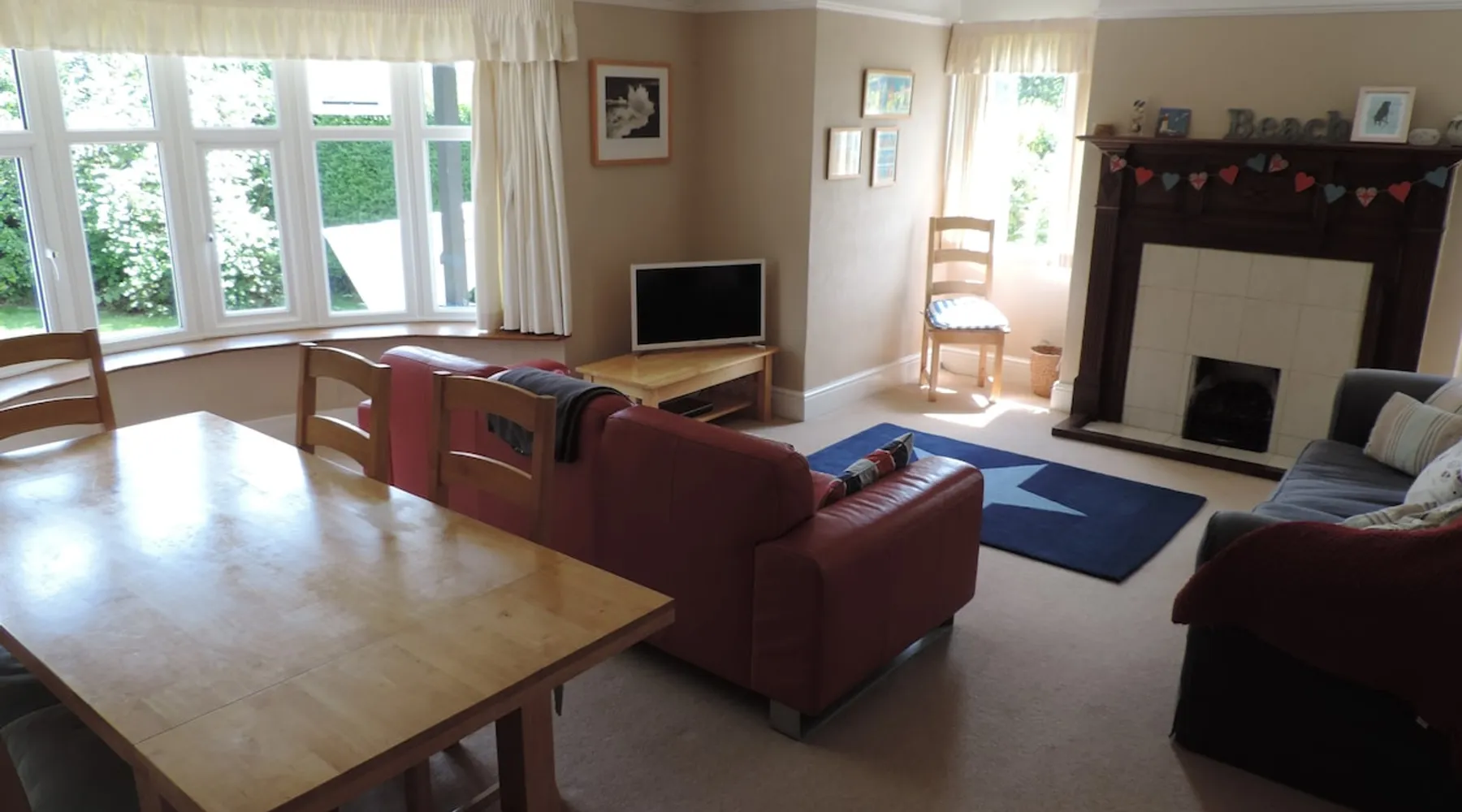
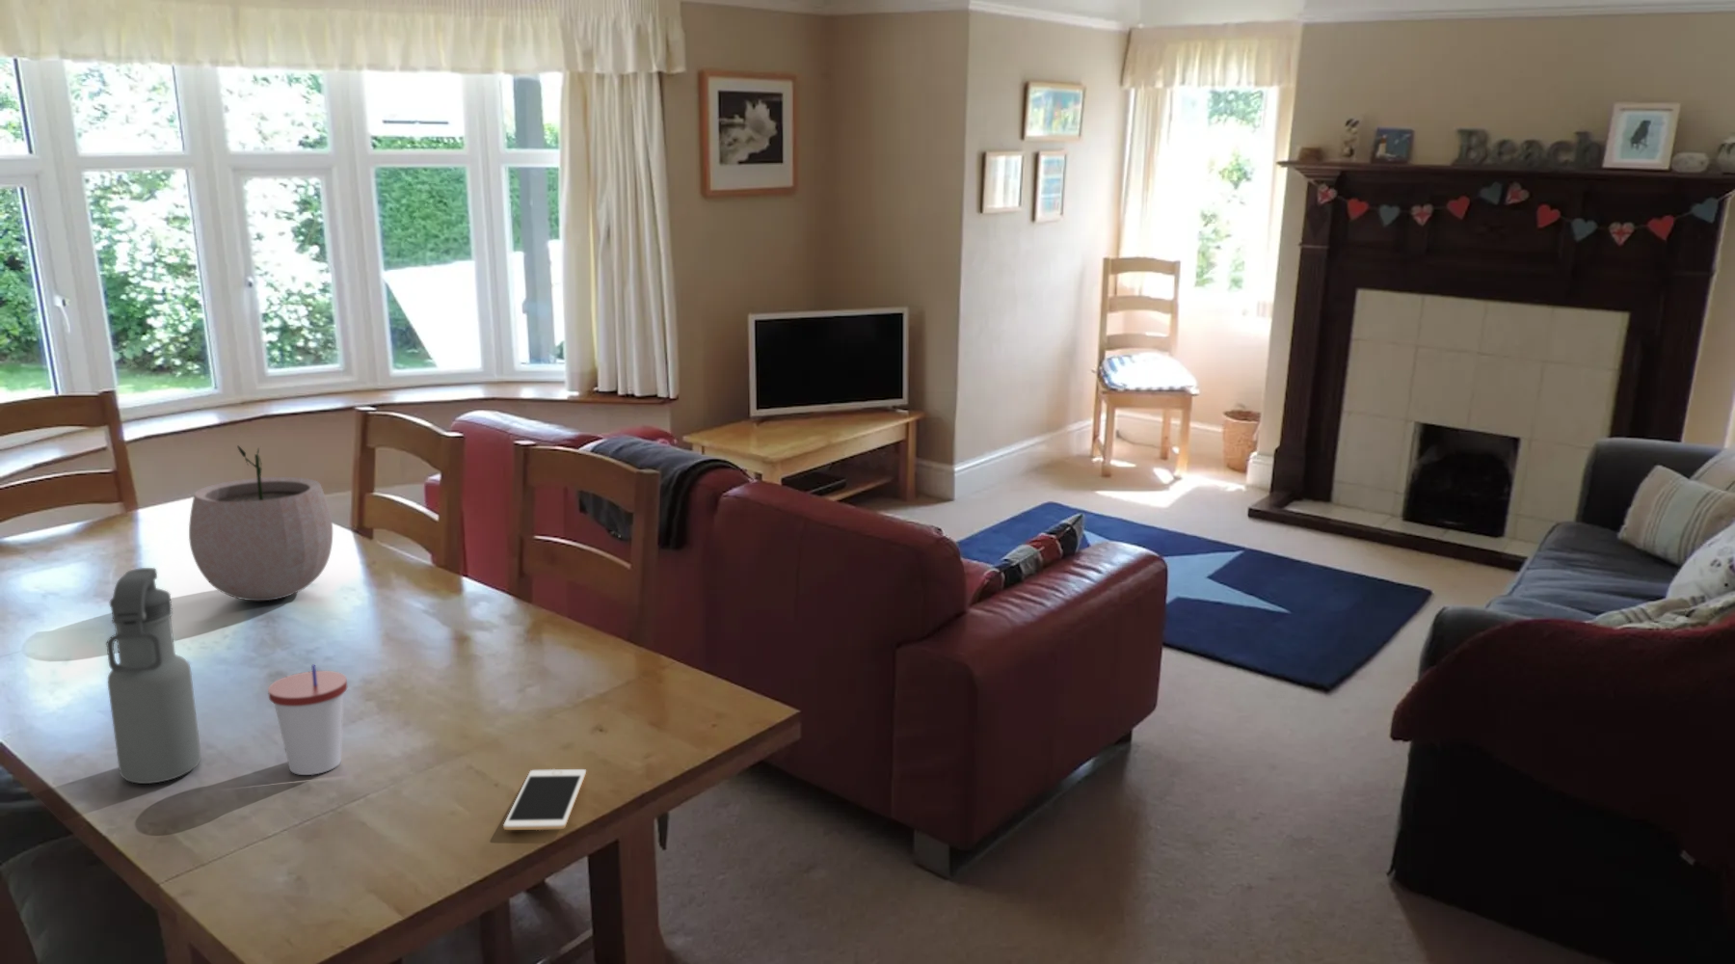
+ water bottle [106,566,203,785]
+ cell phone [502,768,587,831]
+ plant pot [188,444,333,602]
+ cup [267,664,348,776]
